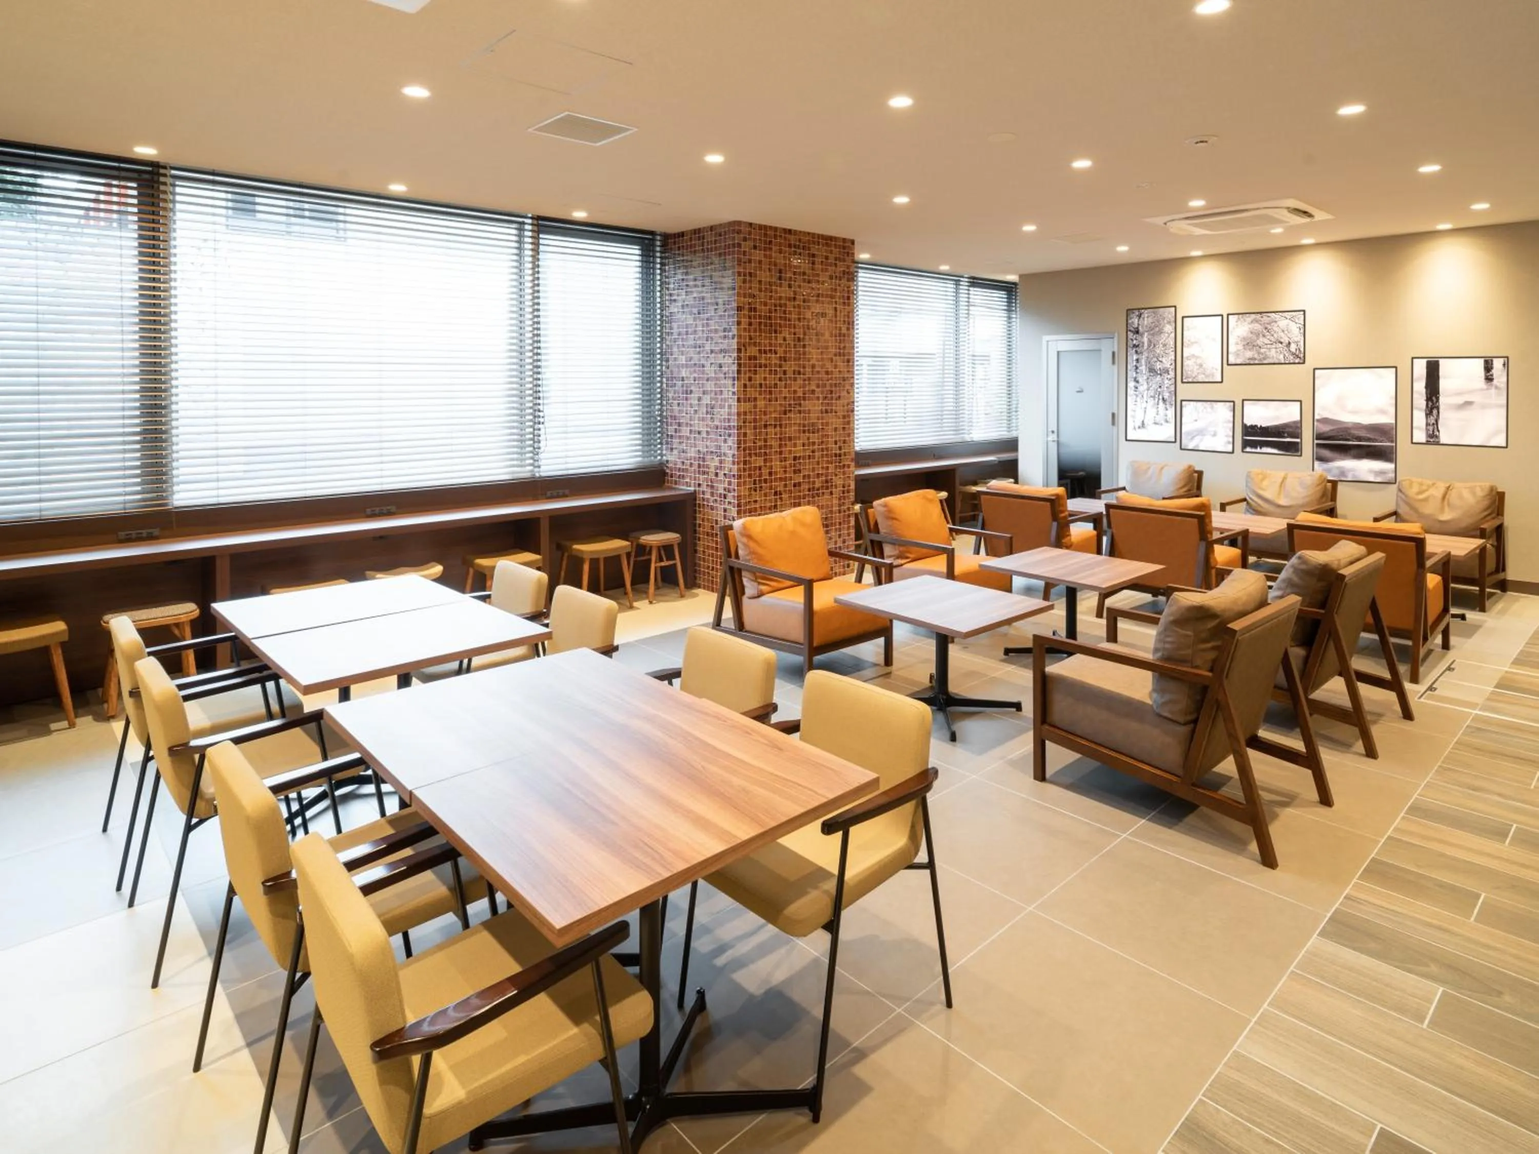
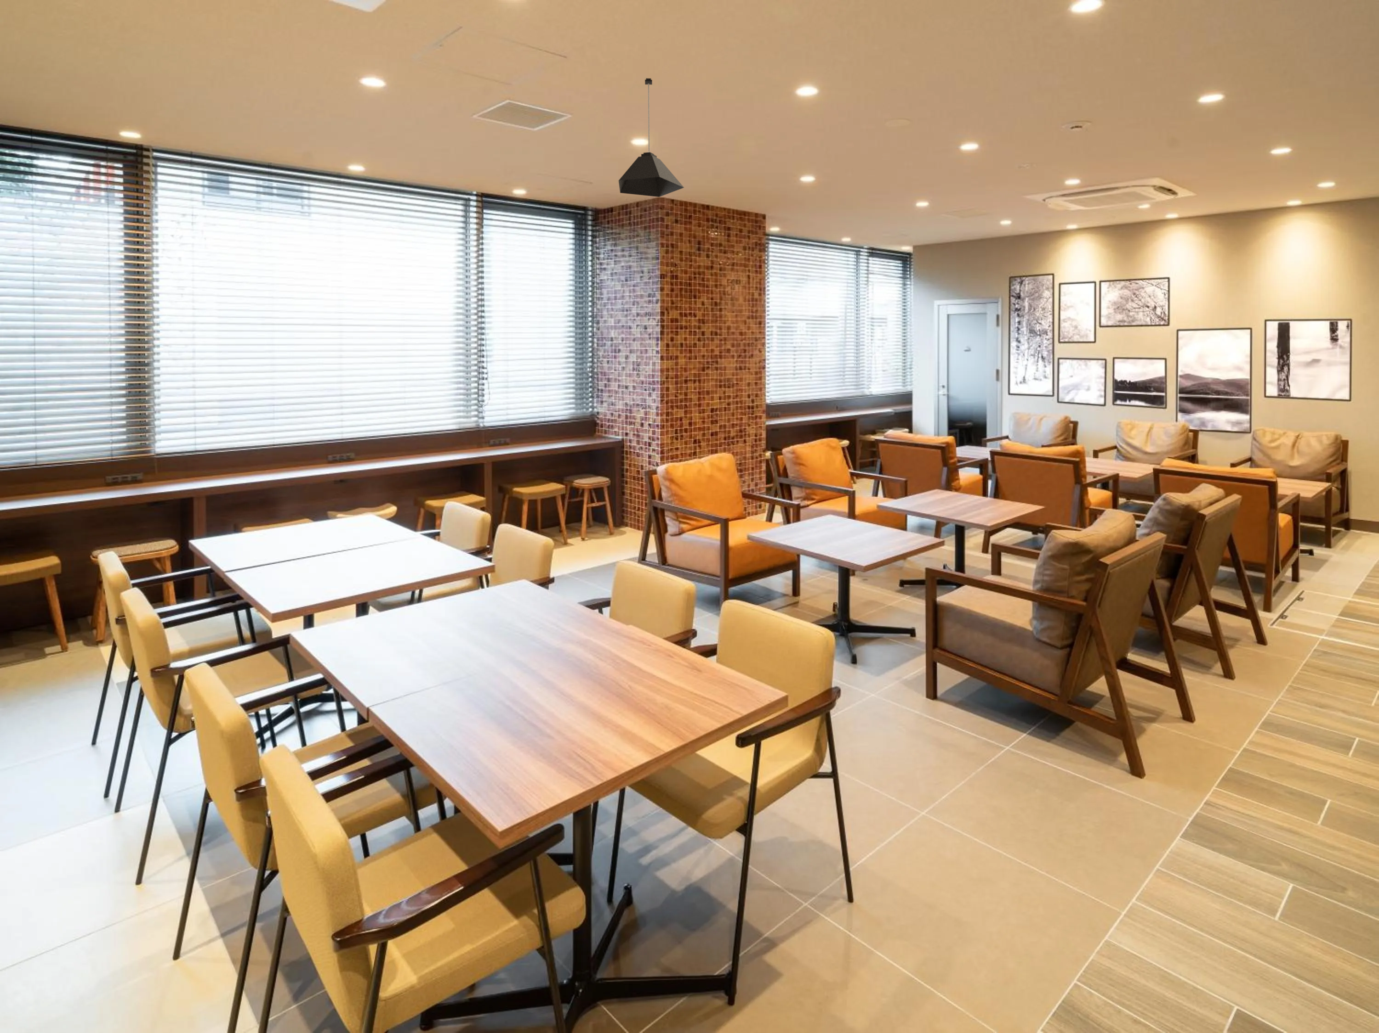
+ pendant lamp [618,78,684,197]
